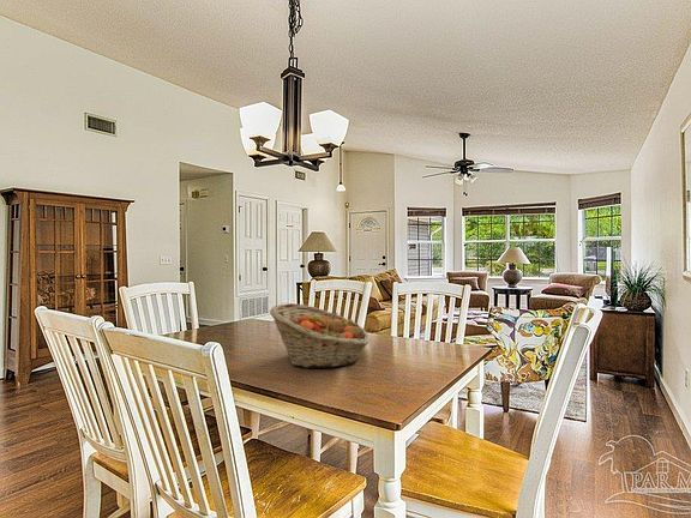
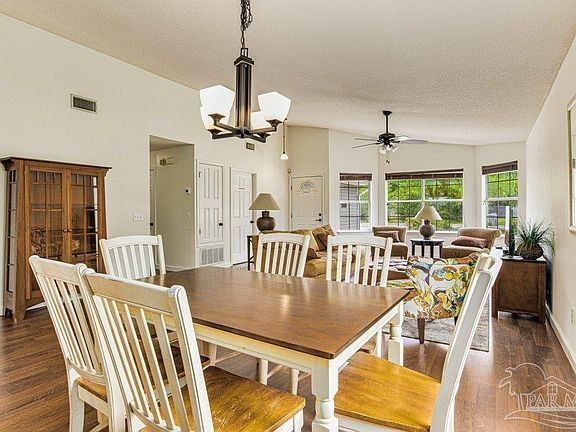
- fruit basket [269,302,371,369]
